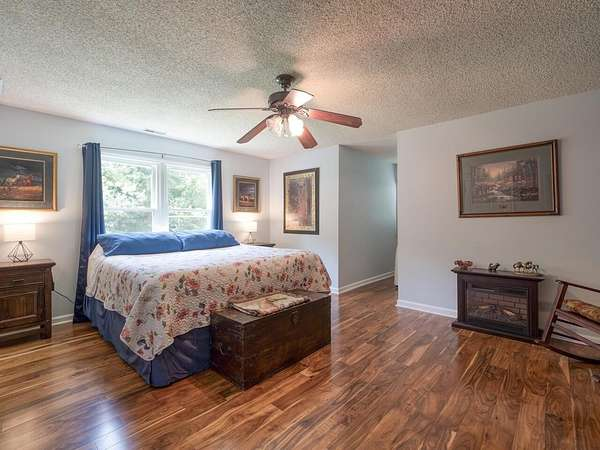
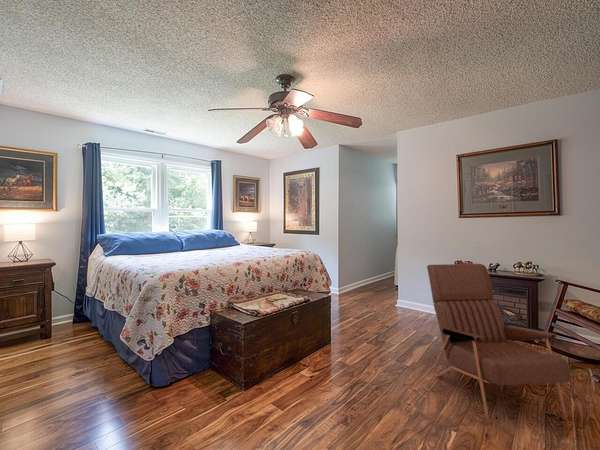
+ armchair [426,263,572,426]
